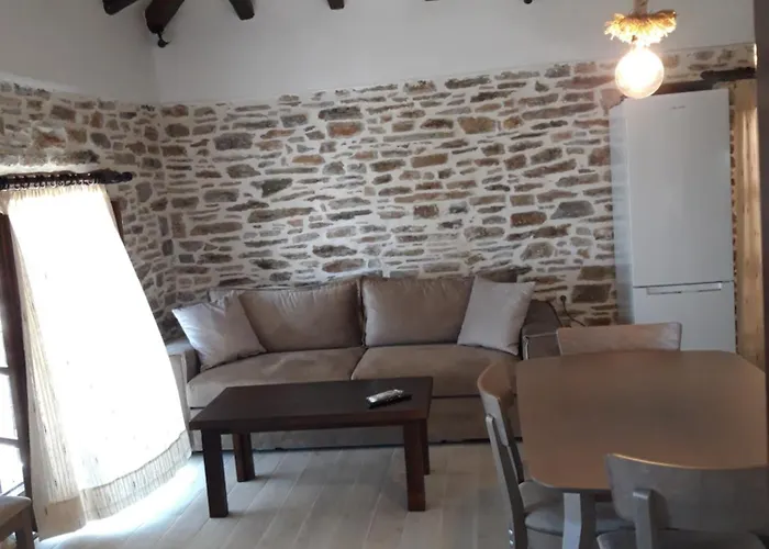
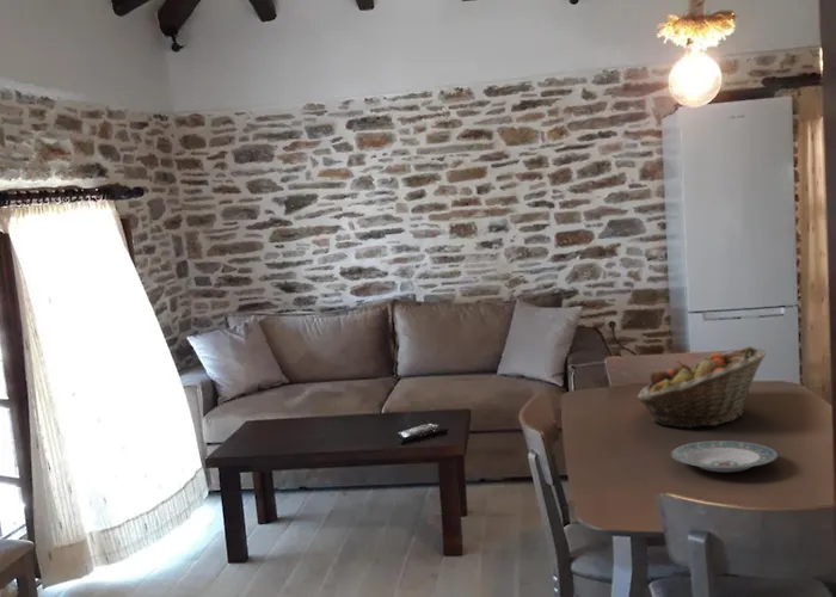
+ plate [670,439,780,473]
+ fruit basket [635,345,767,430]
